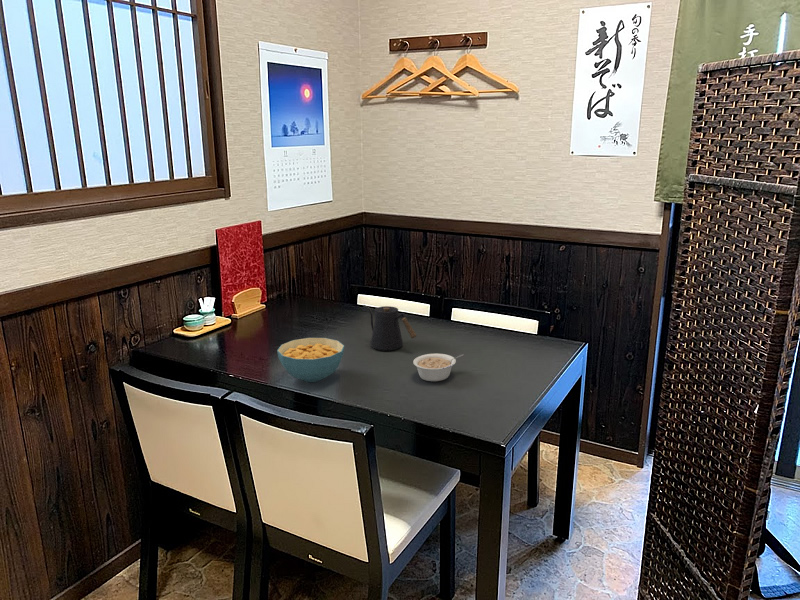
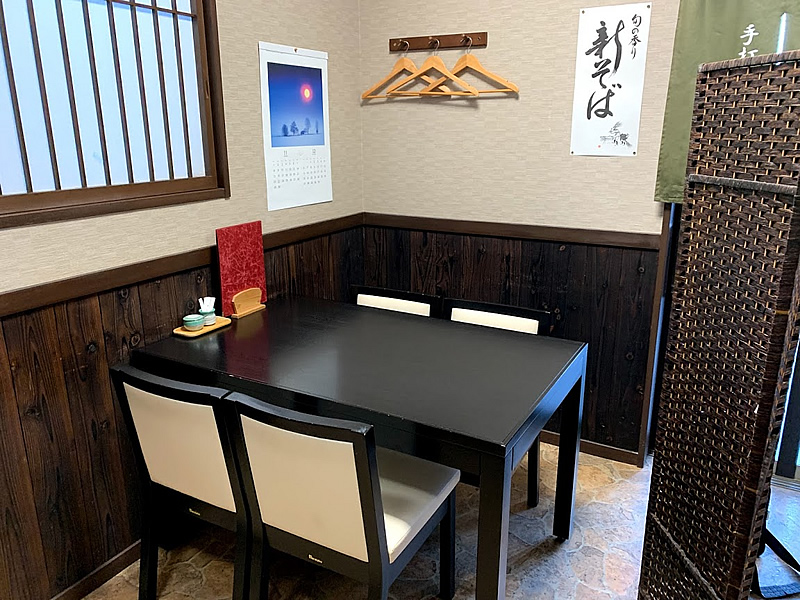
- kettle [363,304,418,352]
- legume [412,353,465,382]
- cereal bowl [276,337,345,383]
